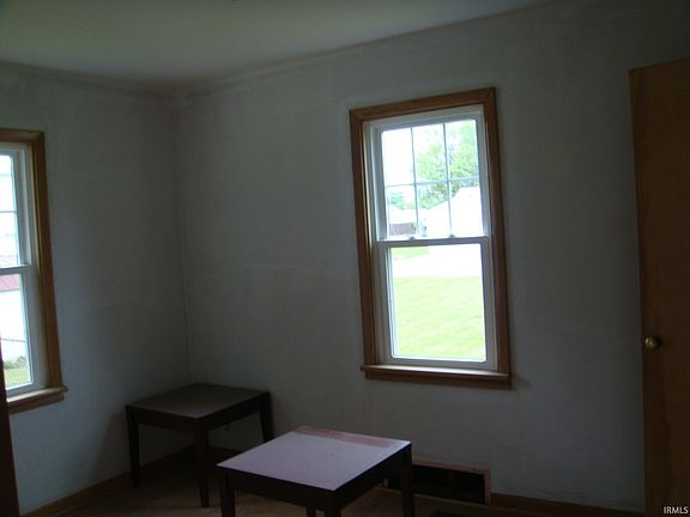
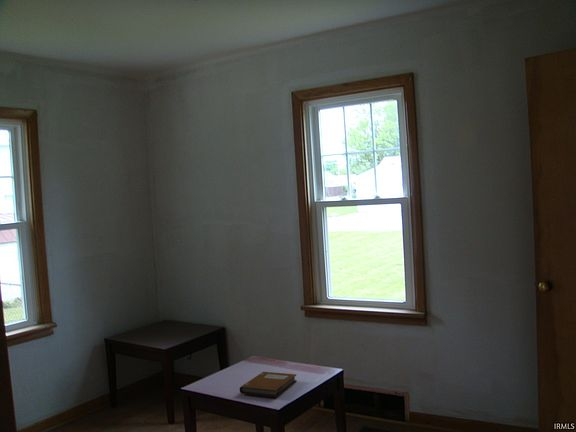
+ notebook [239,371,298,398]
